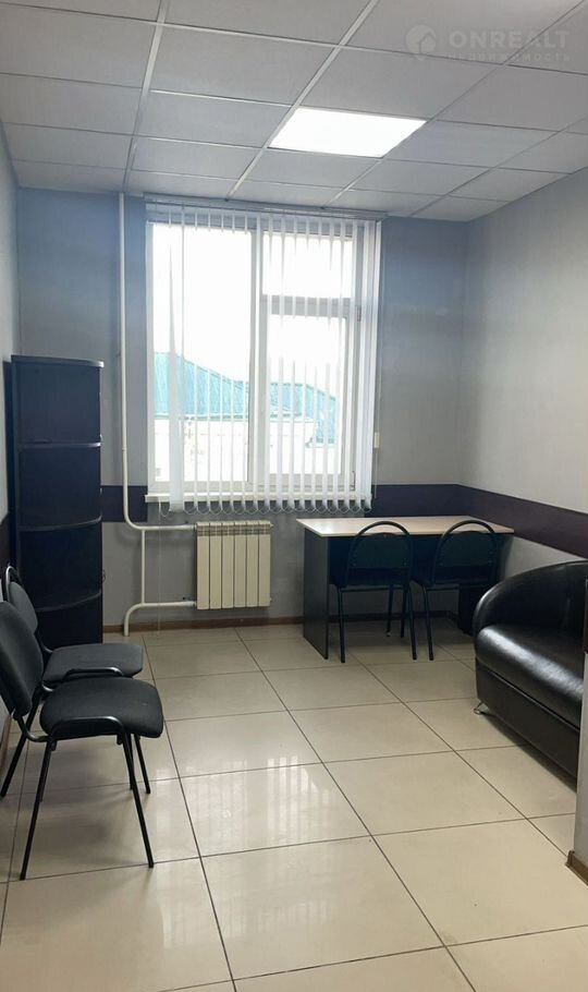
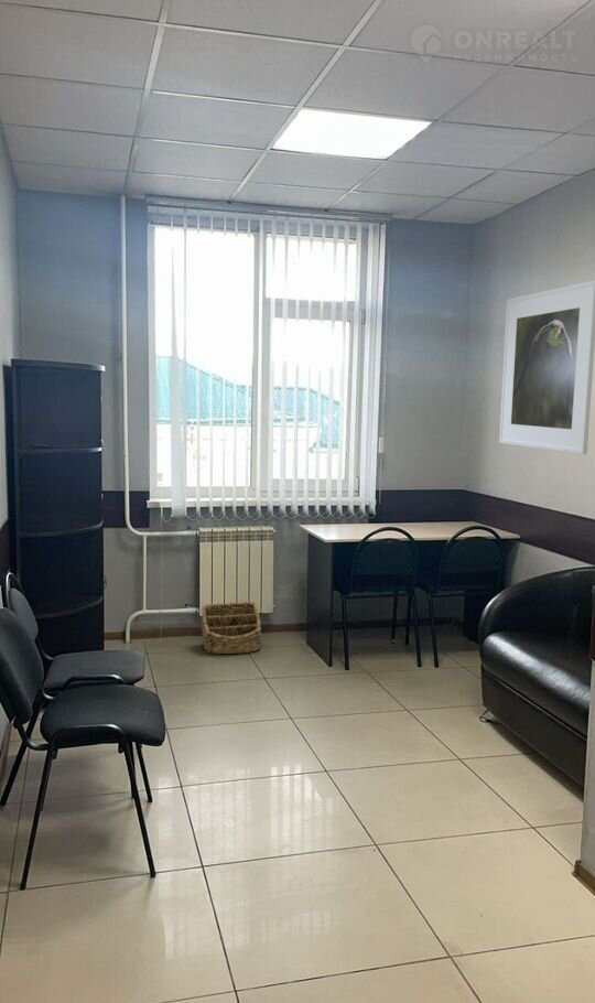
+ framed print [498,279,595,455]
+ basket [201,601,262,655]
